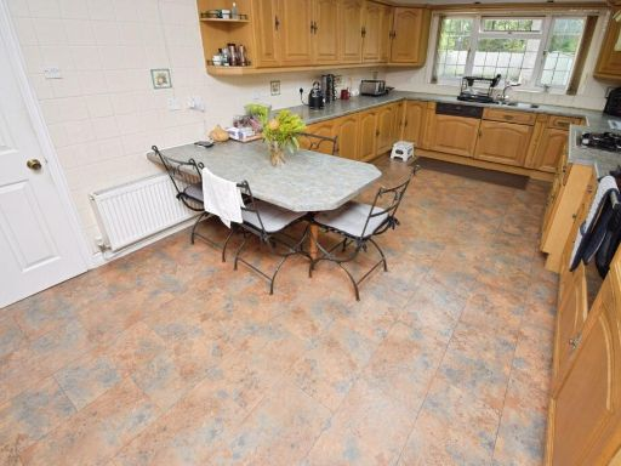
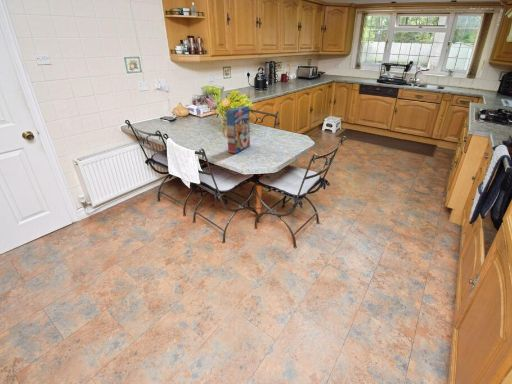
+ cereal box [225,105,251,155]
